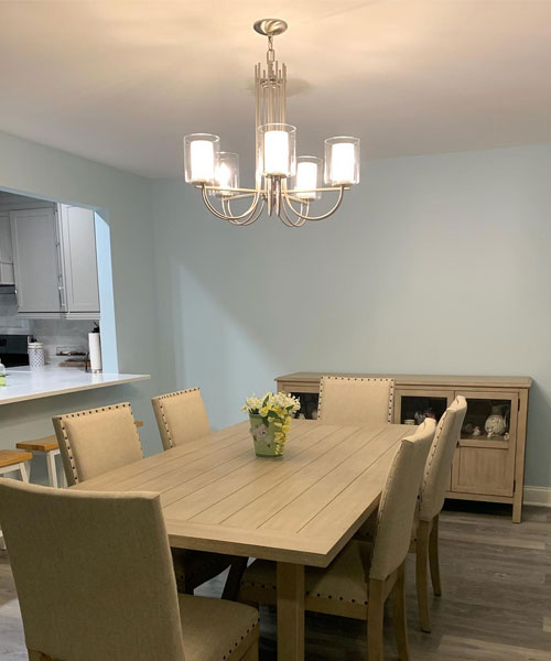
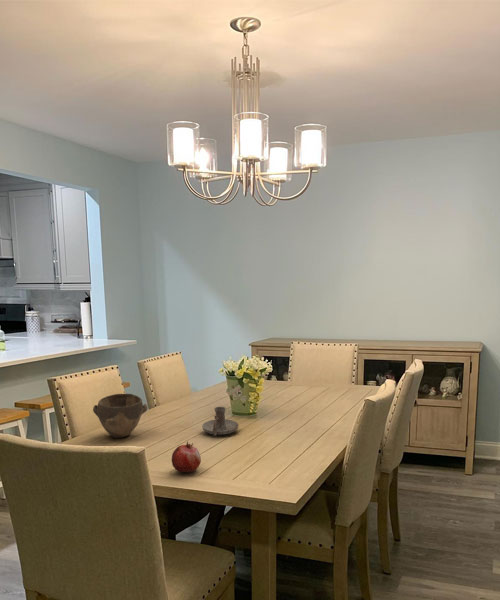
+ candle holder [201,406,239,437]
+ fruit [171,441,202,474]
+ bowl [92,393,149,439]
